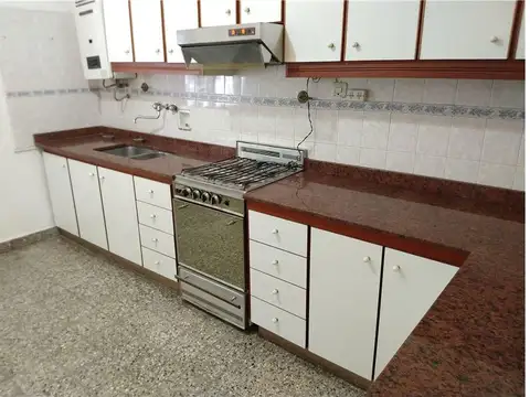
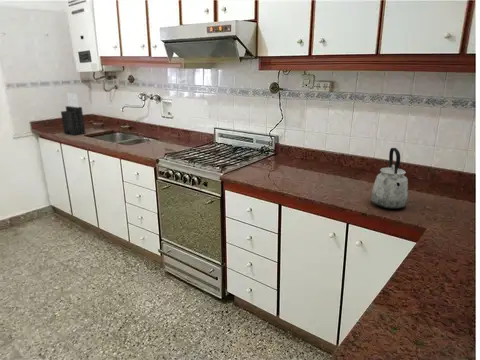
+ kettle [370,147,409,210]
+ knife block [60,92,86,136]
